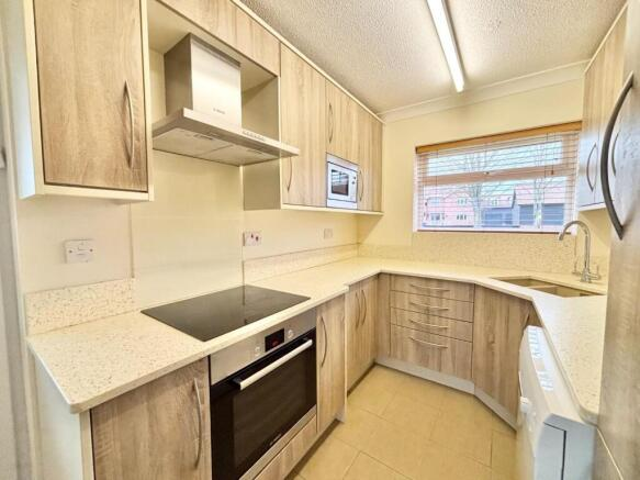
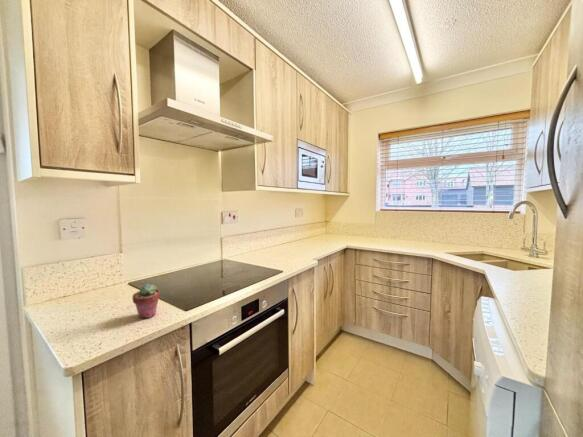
+ potted succulent [131,283,161,319]
